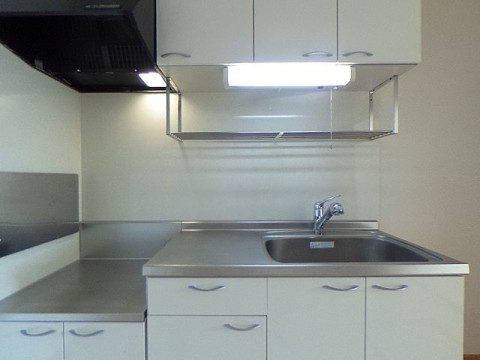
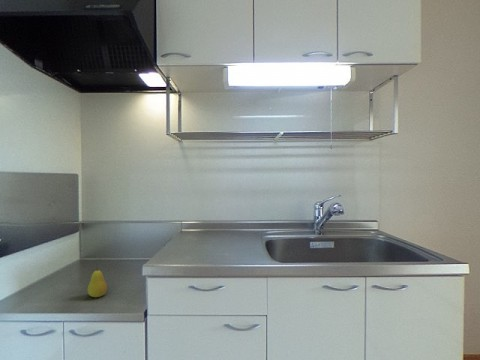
+ fruit [87,266,108,298]
